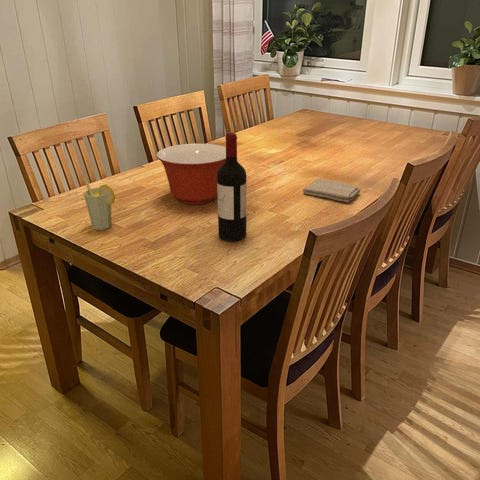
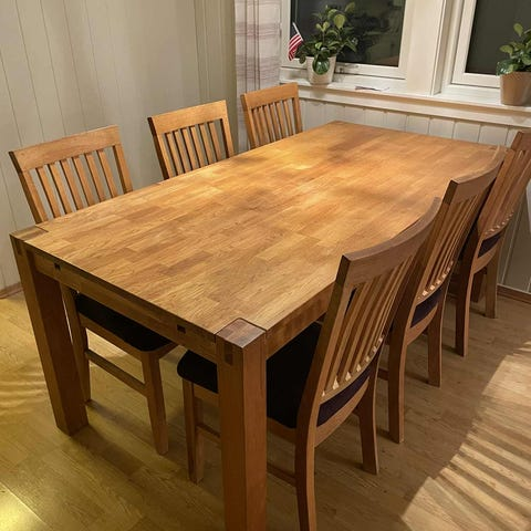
- mixing bowl [155,143,226,205]
- washcloth [302,178,361,203]
- cup [82,176,116,231]
- wine bottle [217,132,247,242]
